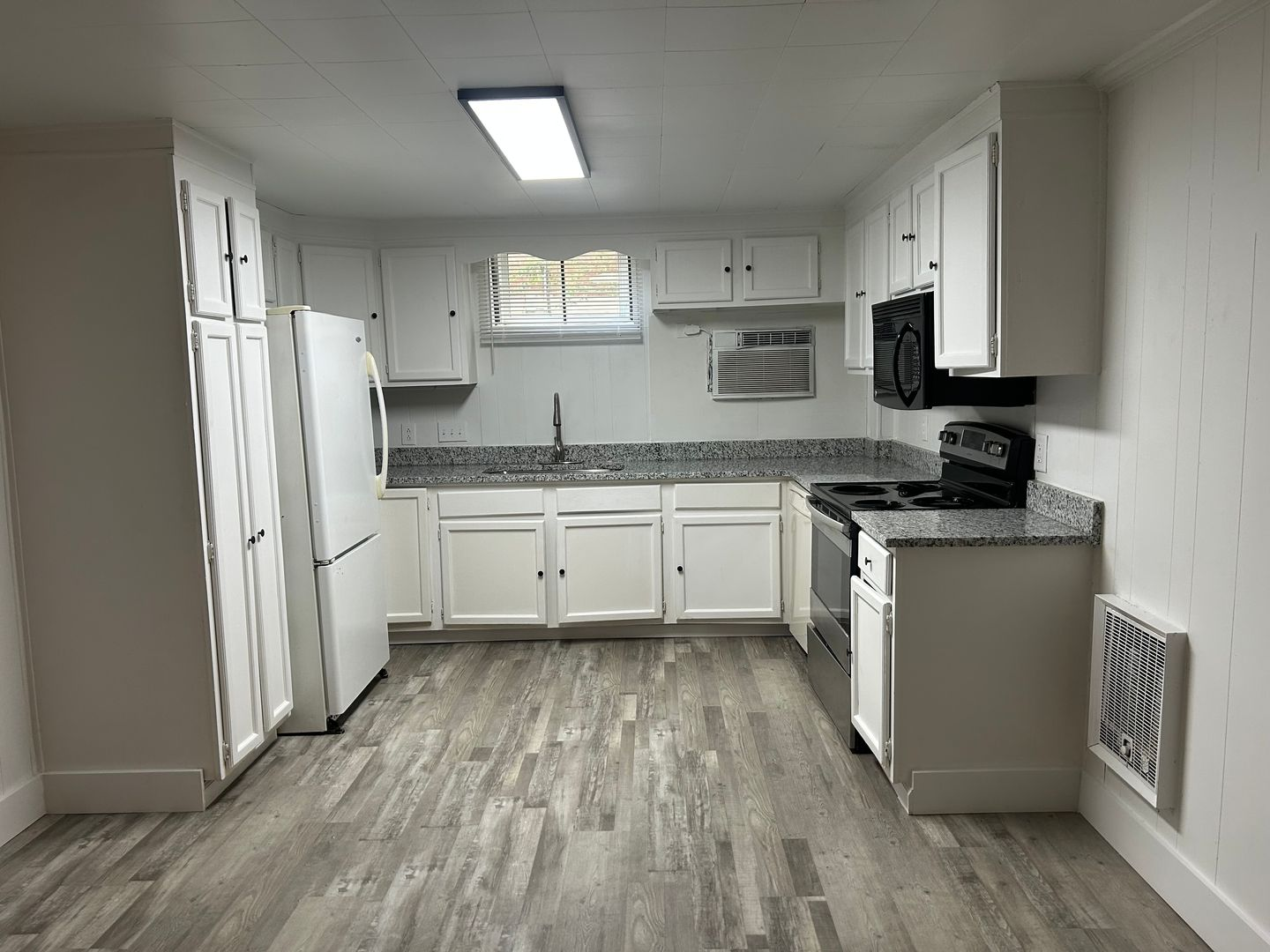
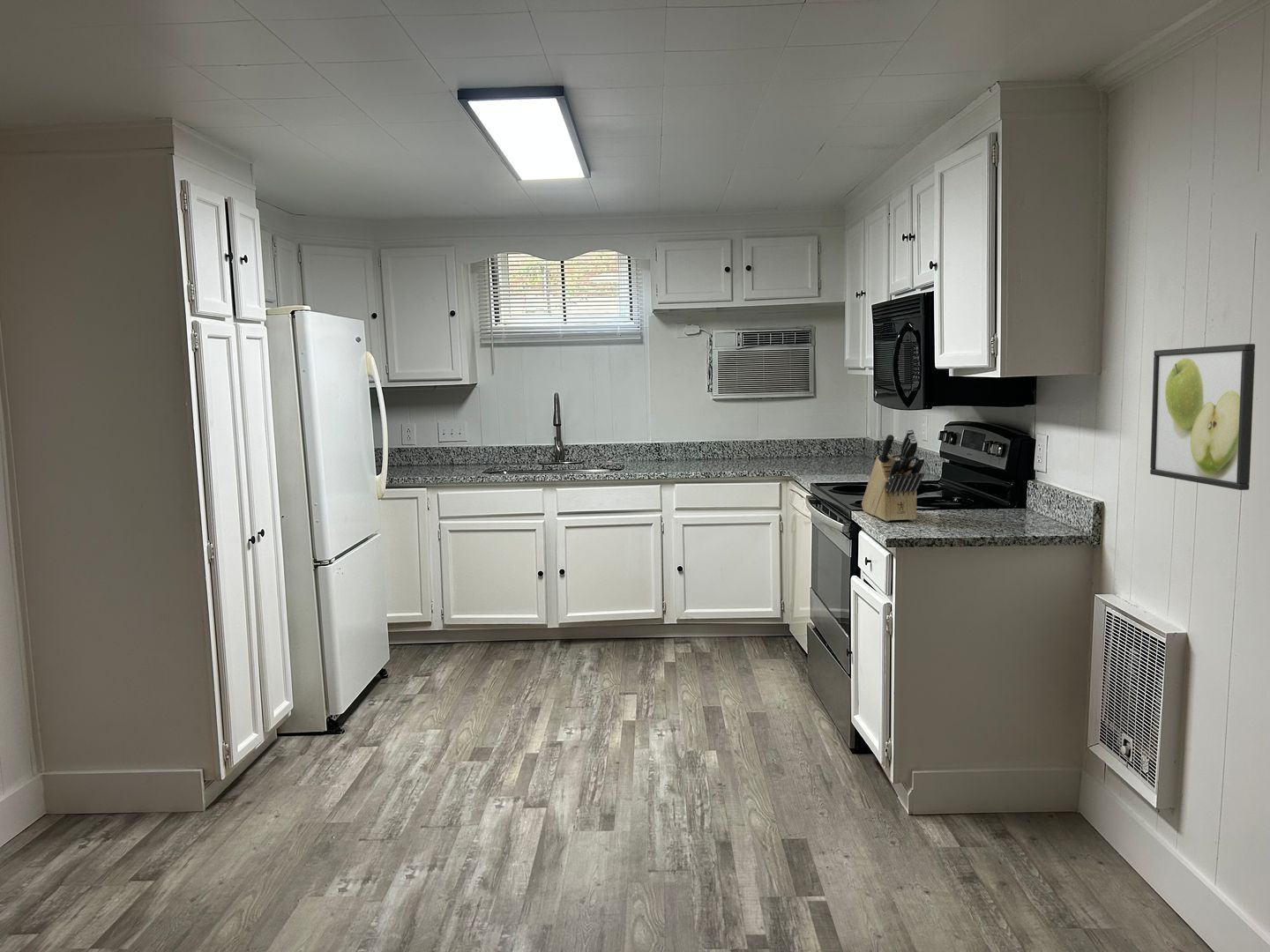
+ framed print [1149,343,1256,491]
+ knife block [861,428,925,522]
